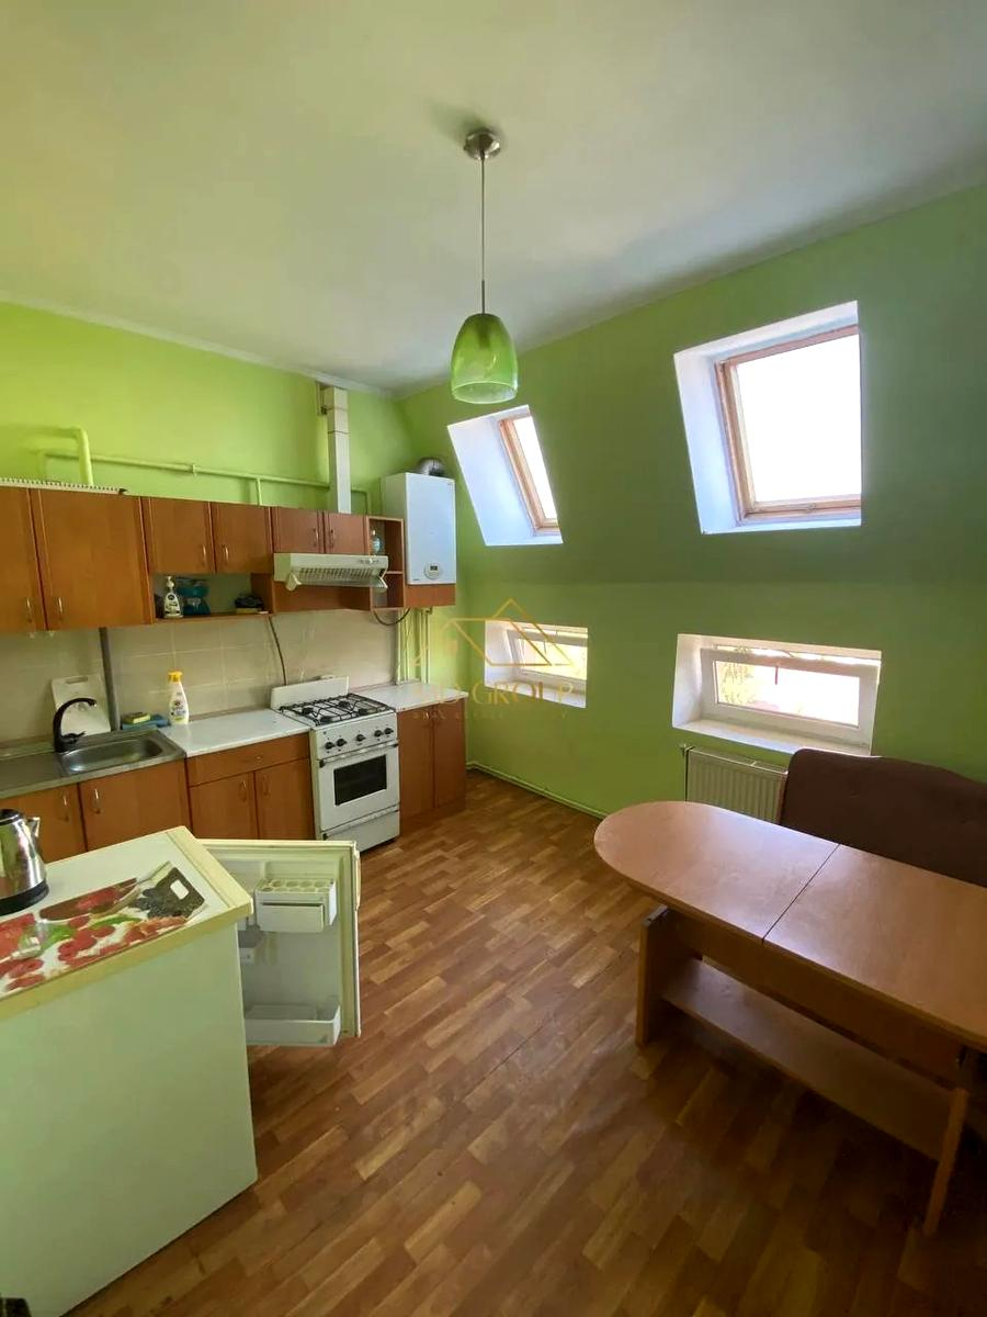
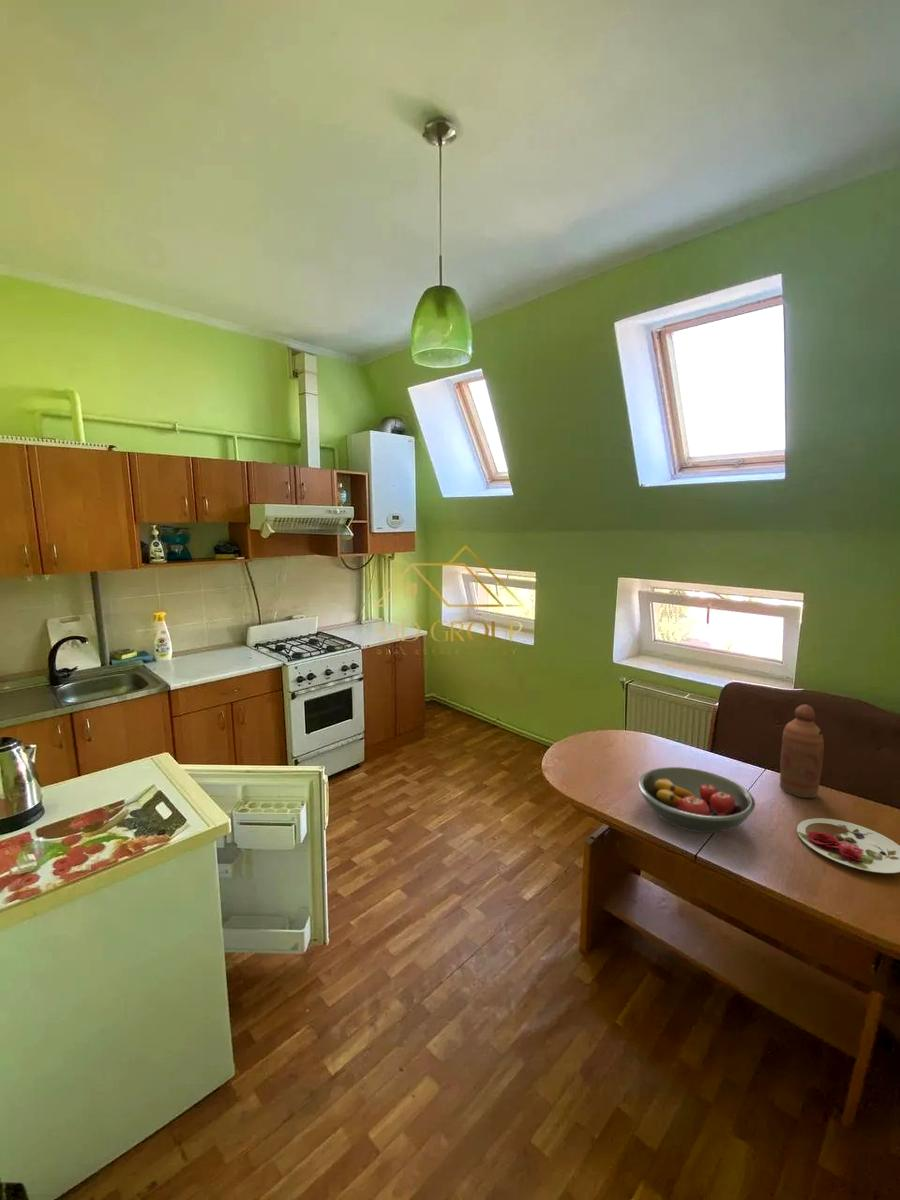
+ plate [796,817,900,874]
+ fruit bowl [637,766,756,834]
+ bottle [779,704,825,799]
